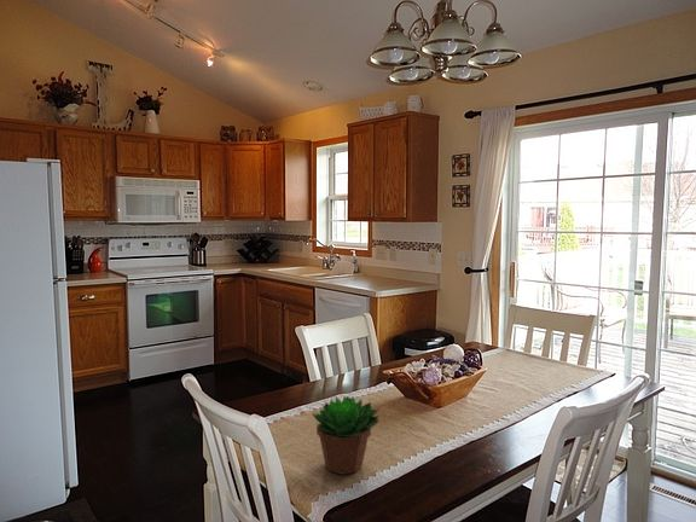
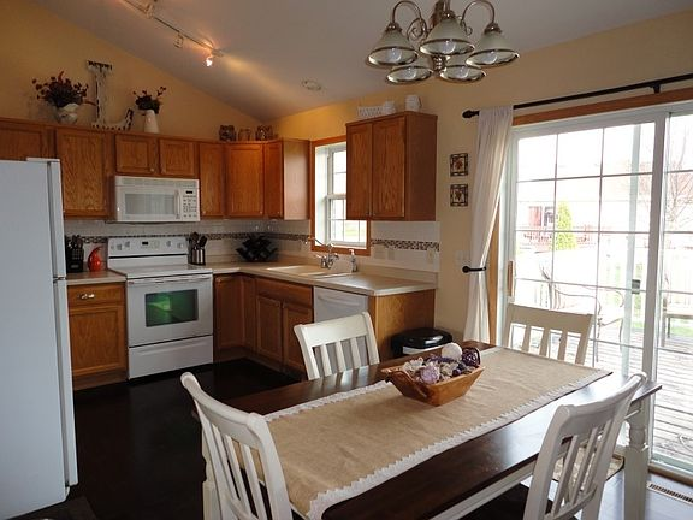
- succulent plant [311,394,381,476]
